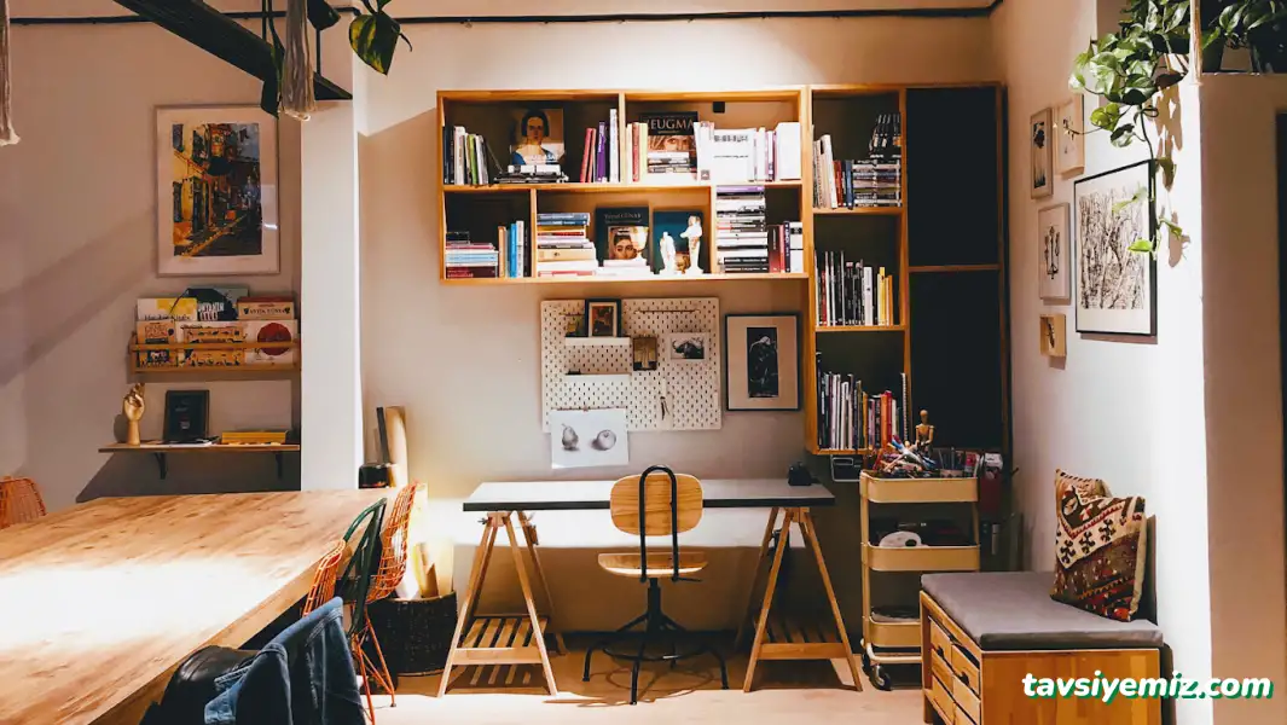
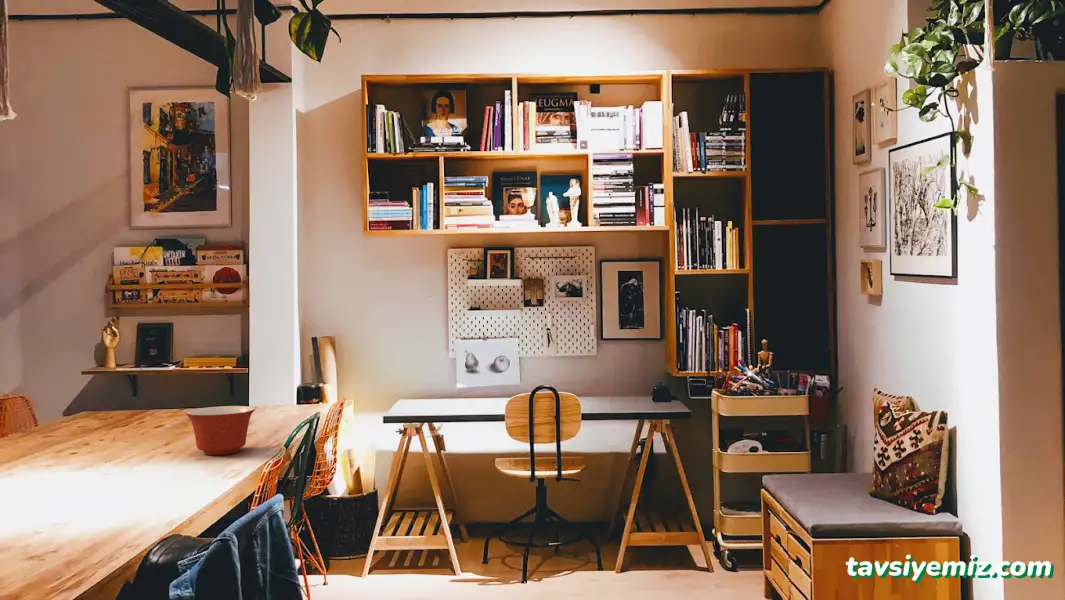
+ mixing bowl [184,405,256,456]
